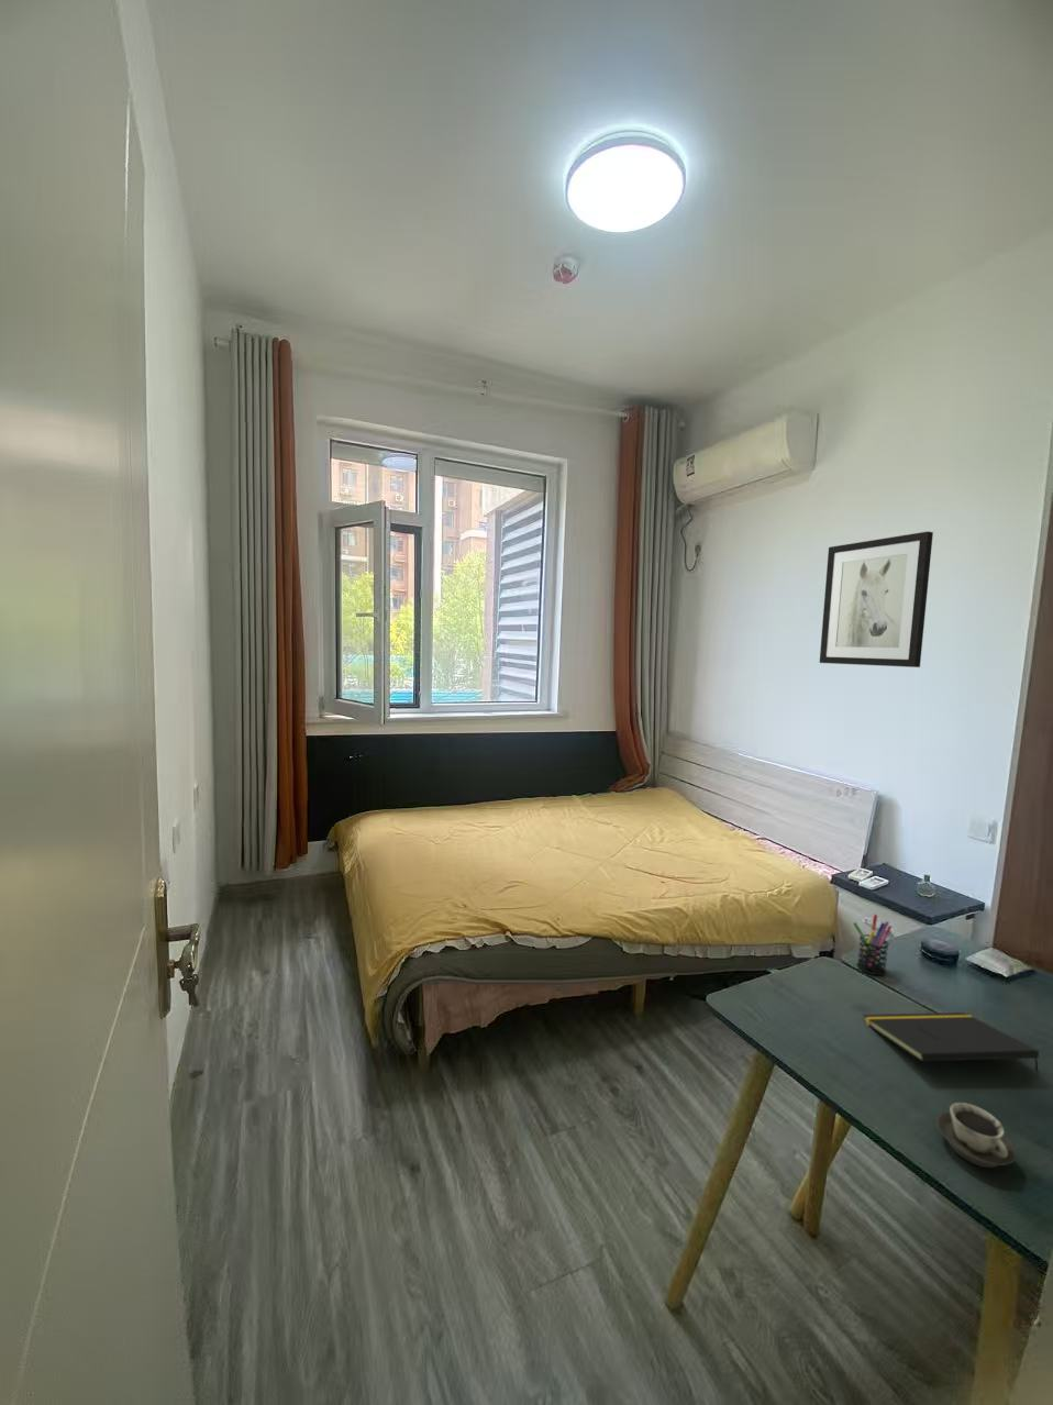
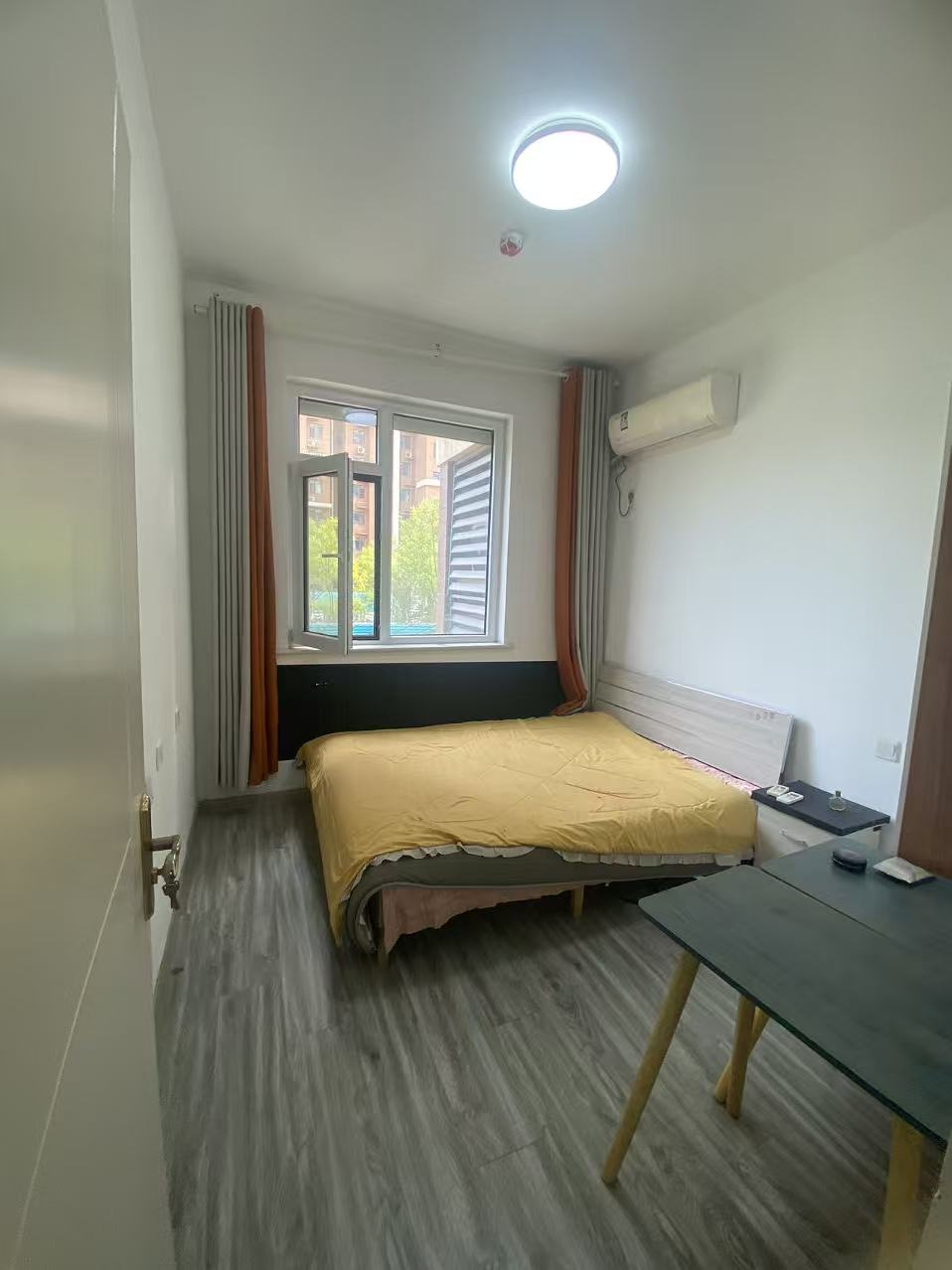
- cup [936,1102,1016,1168]
- pen holder [852,914,893,976]
- wall art [819,530,935,668]
- notepad [862,1011,1040,1074]
